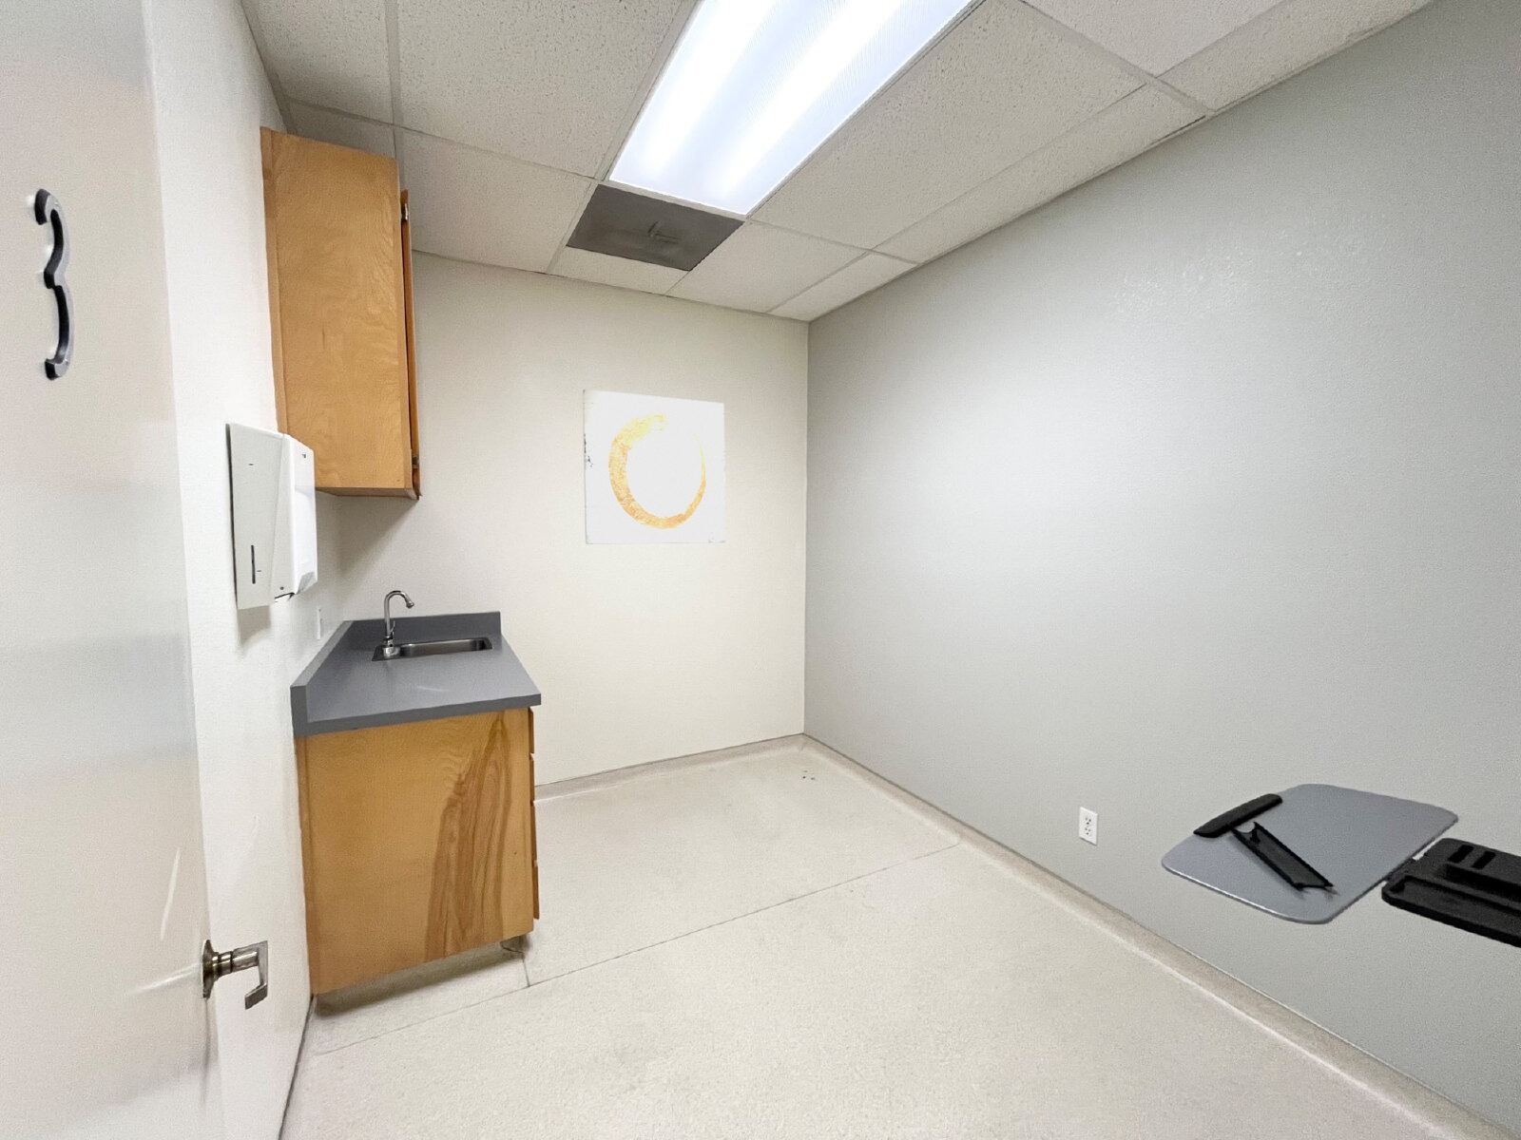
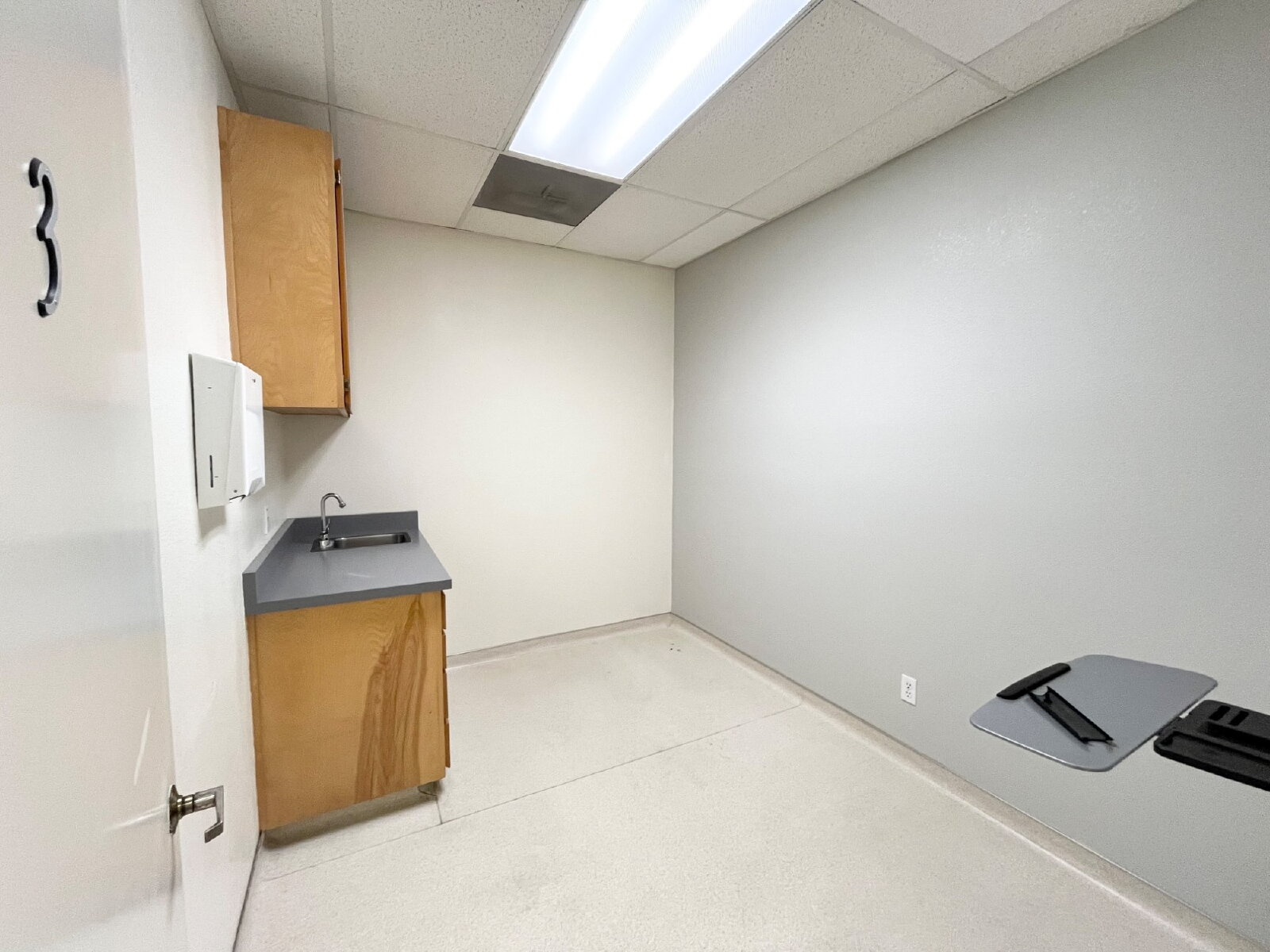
- wall art [581,388,726,545]
